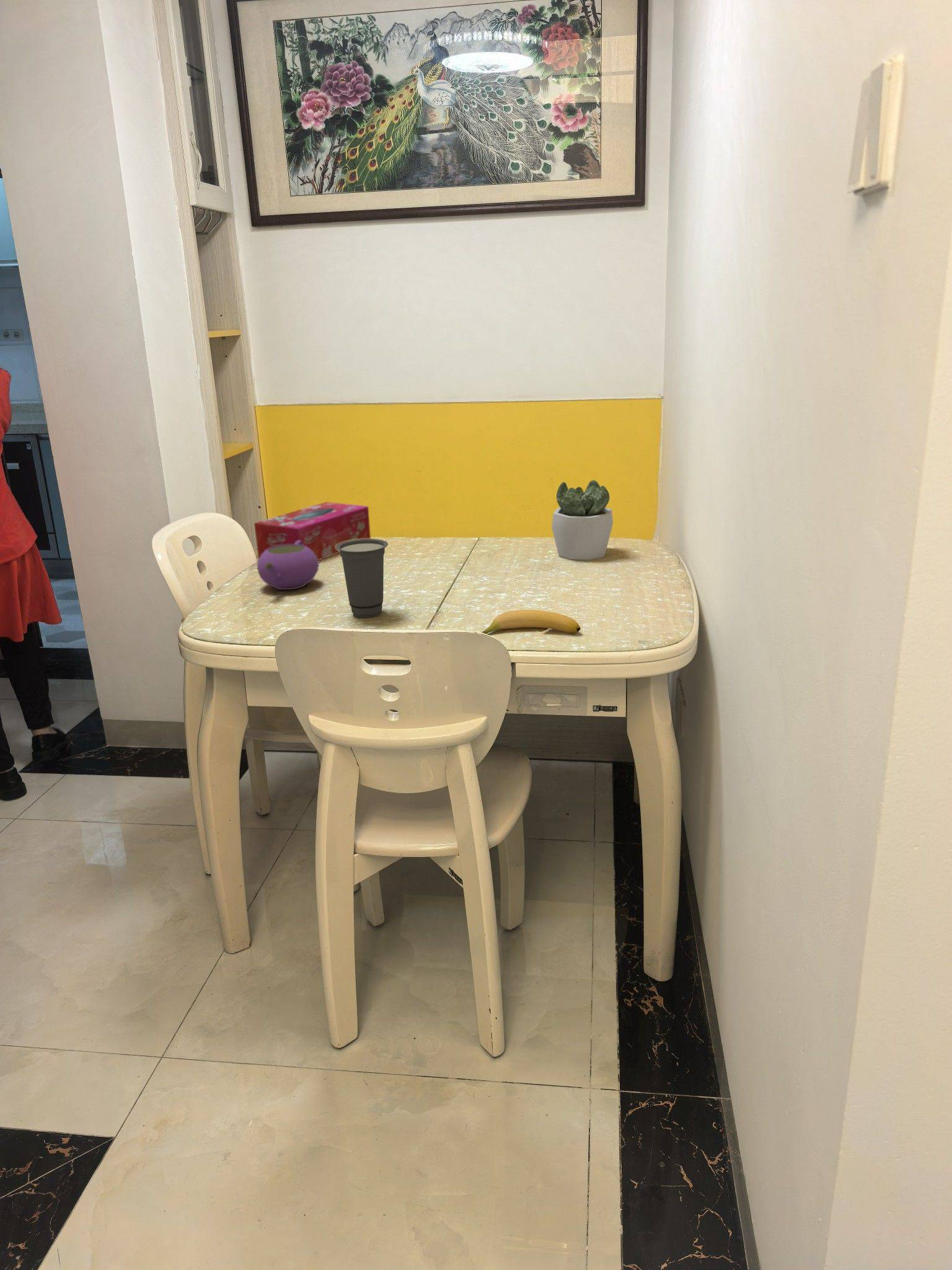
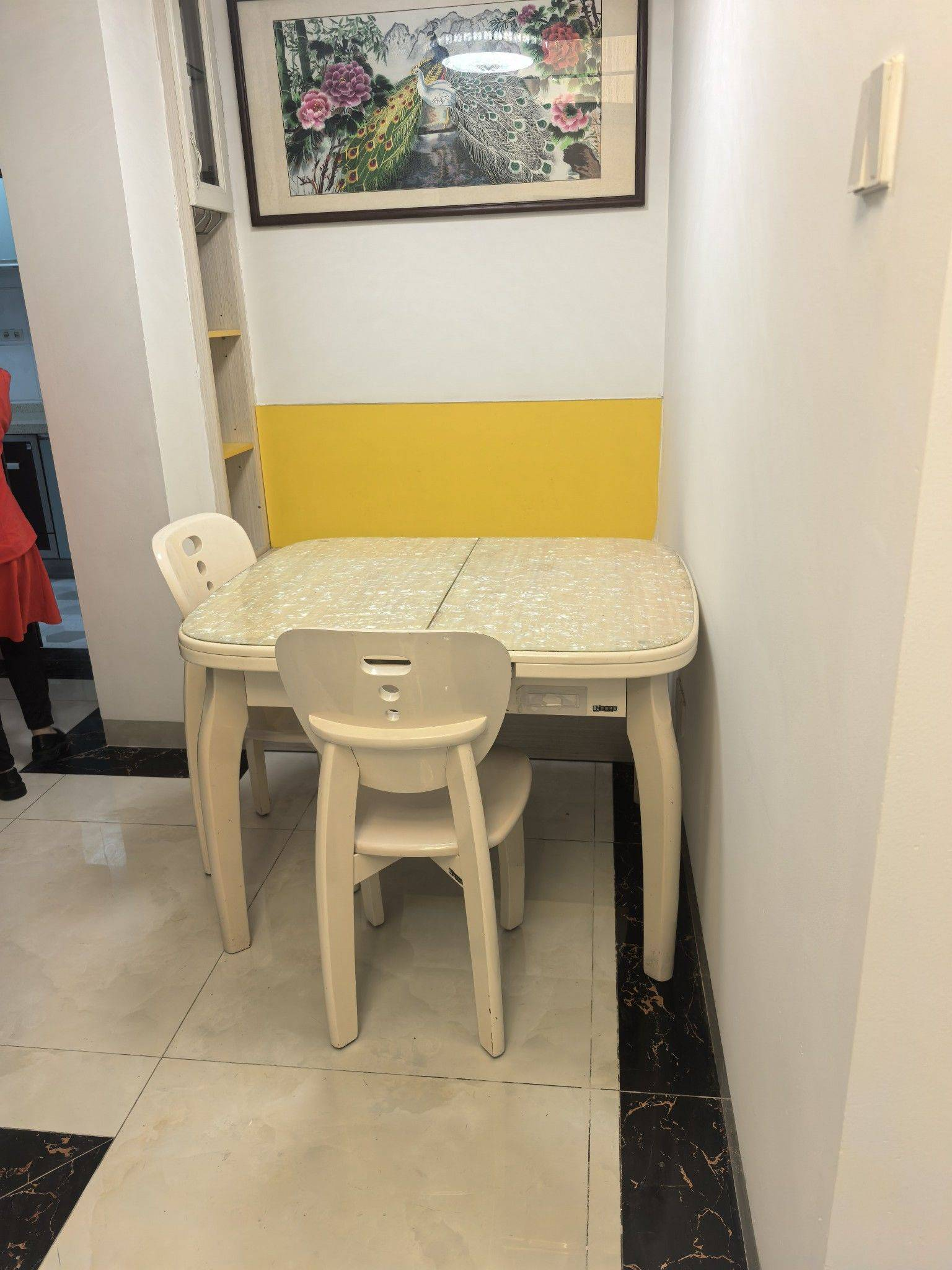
- teapot [257,541,320,590]
- banana [481,609,581,634]
- tissue box [253,501,371,561]
- succulent plant [551,479,614,561]
- cup [336,538,389,619]
